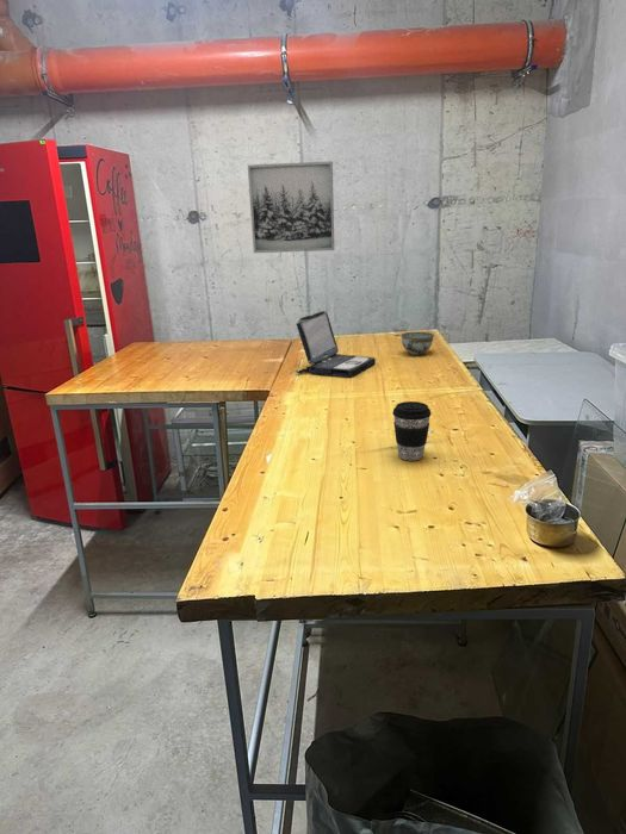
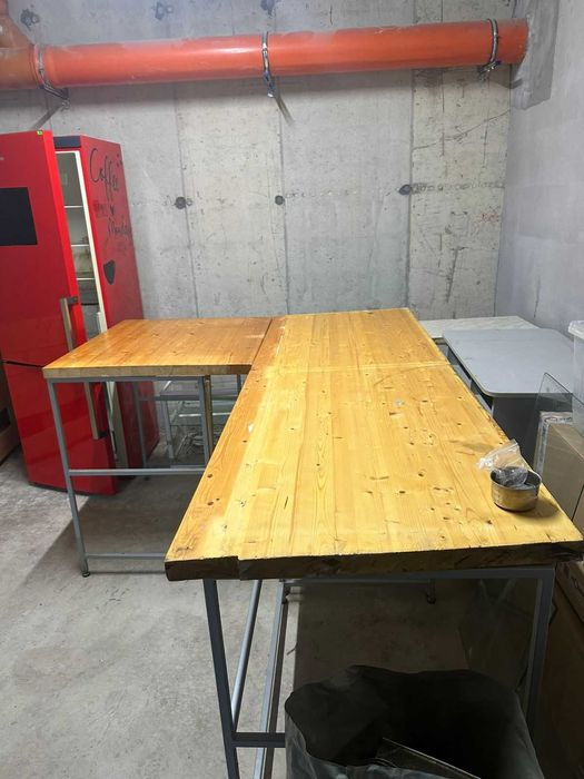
- bowl [399,331,435,356]
- wall art [247,160,335,254]
- laptop [295,310,377,378]
- coffee cup [391,400,433,461]
